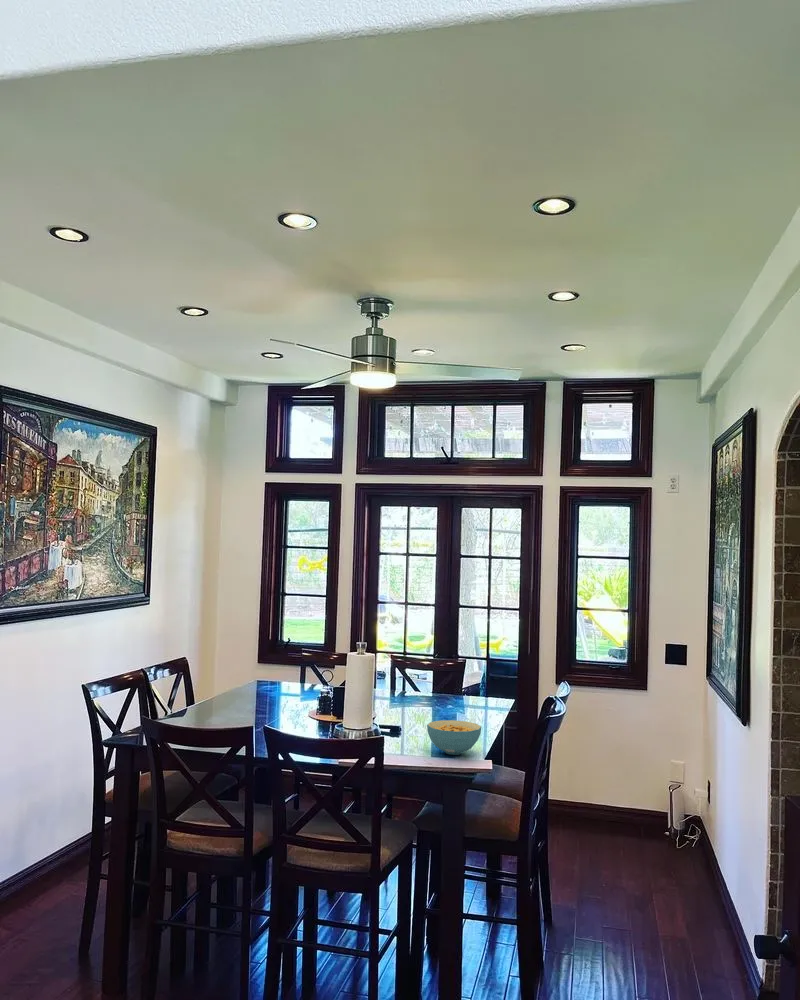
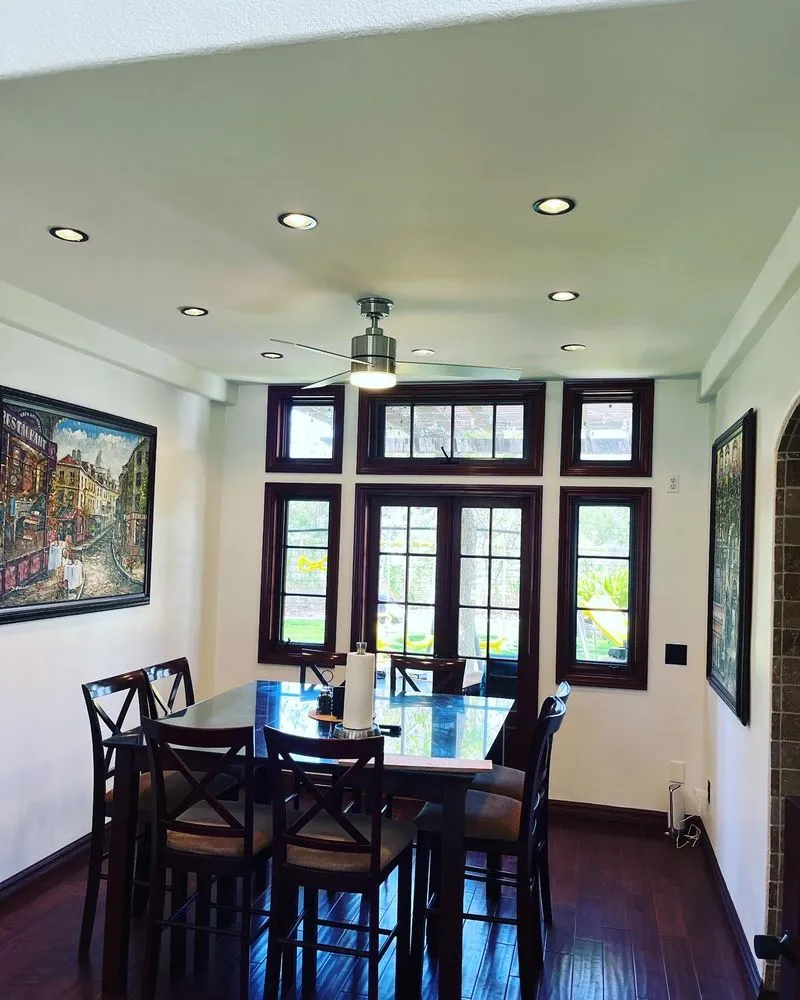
- cereal bowl [426,719,482,756]
